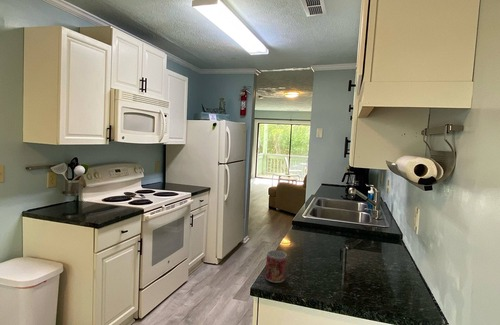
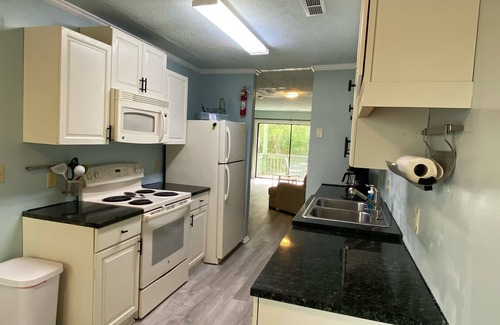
- mug [264,249,288,284]
